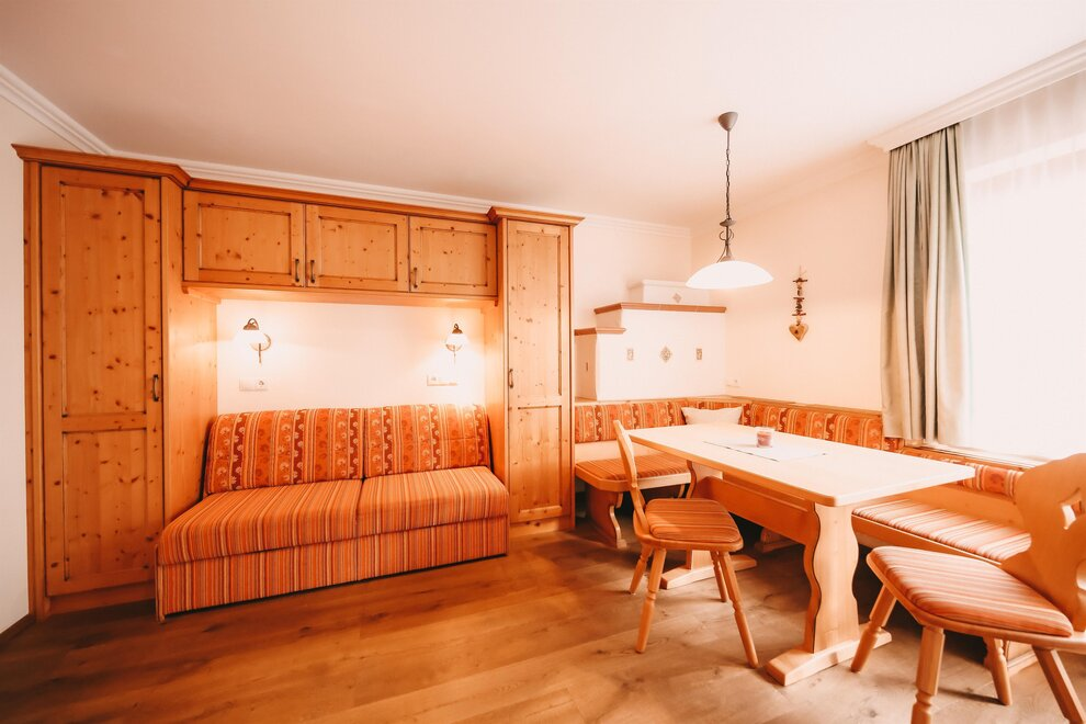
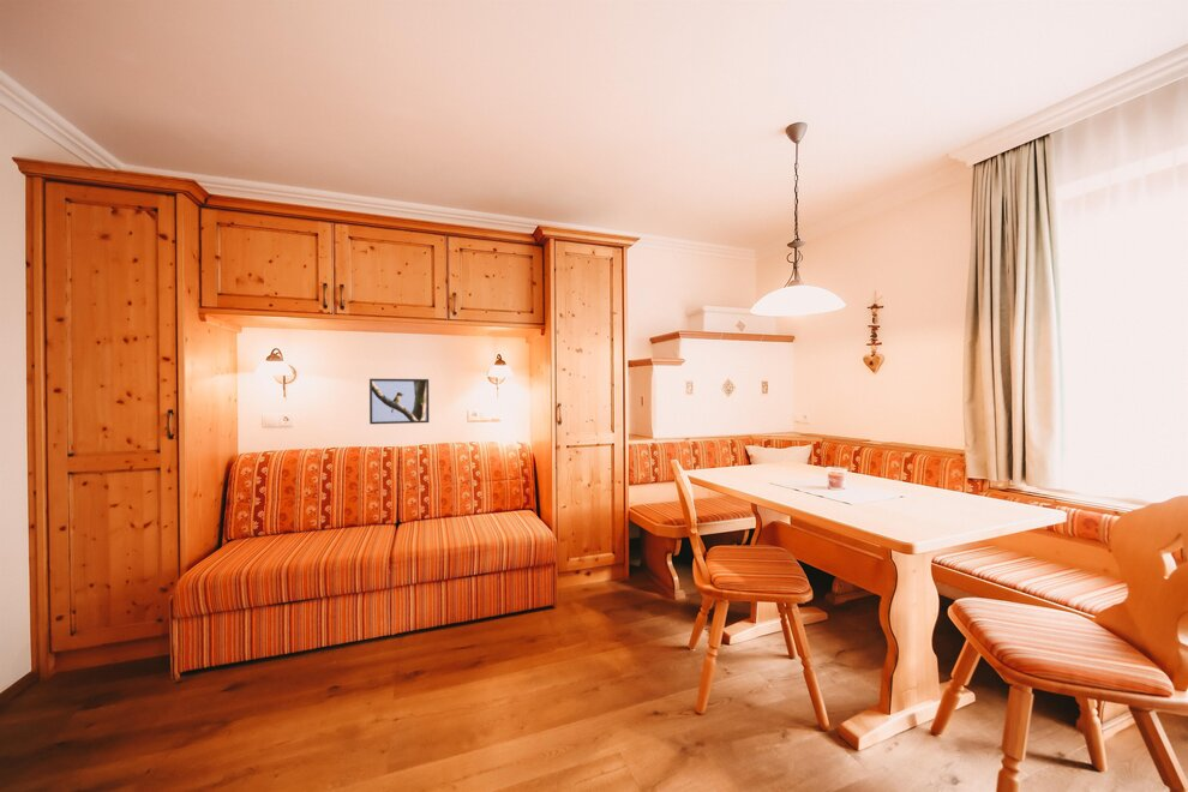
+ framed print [368,378,430,425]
